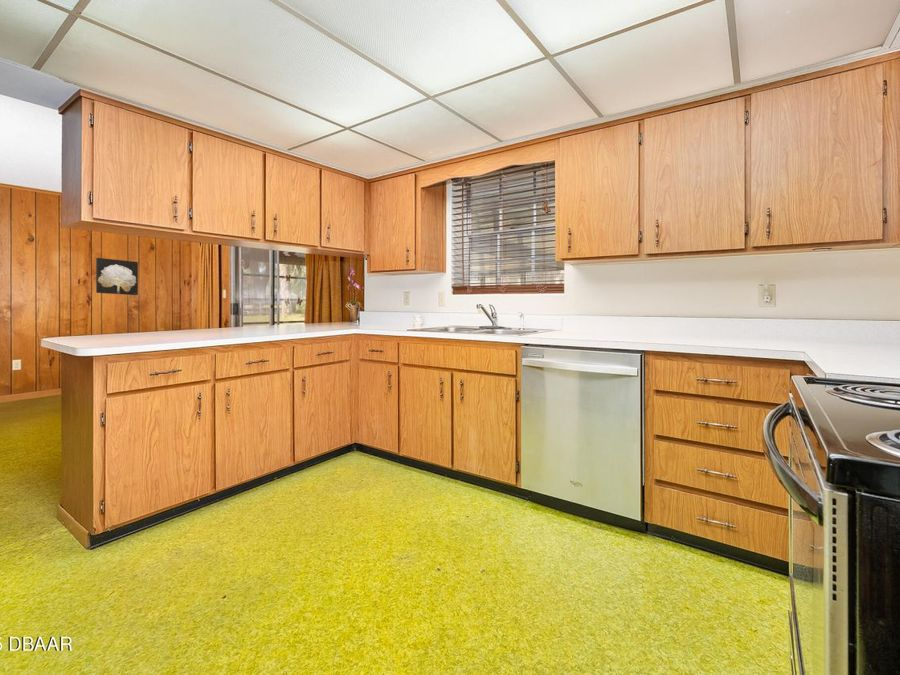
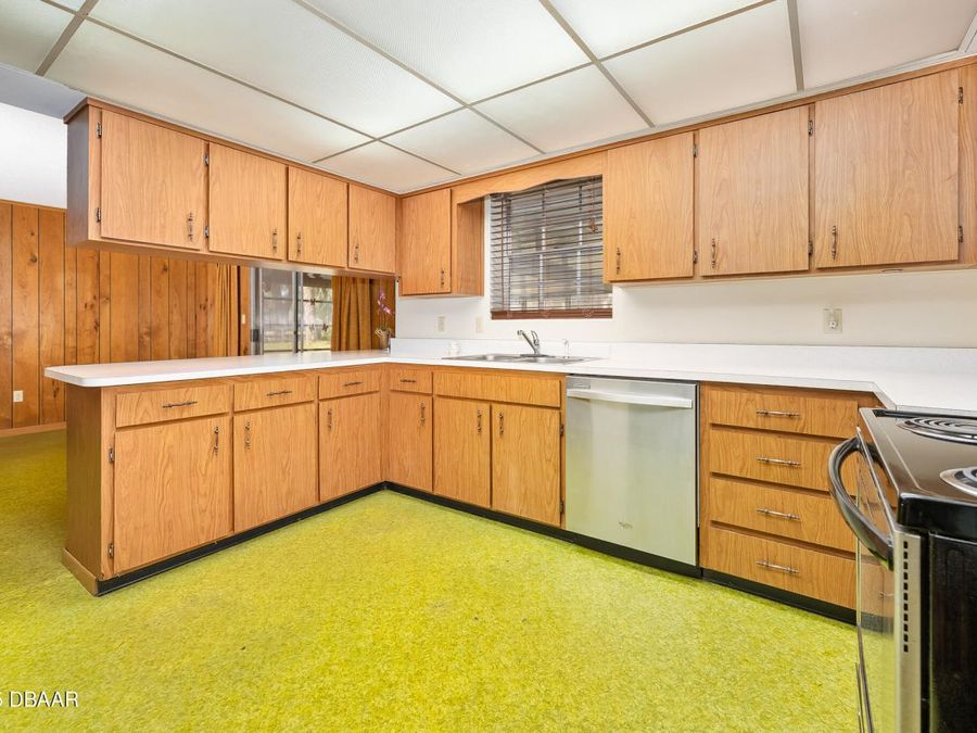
- wall art [95,257,139,296]
